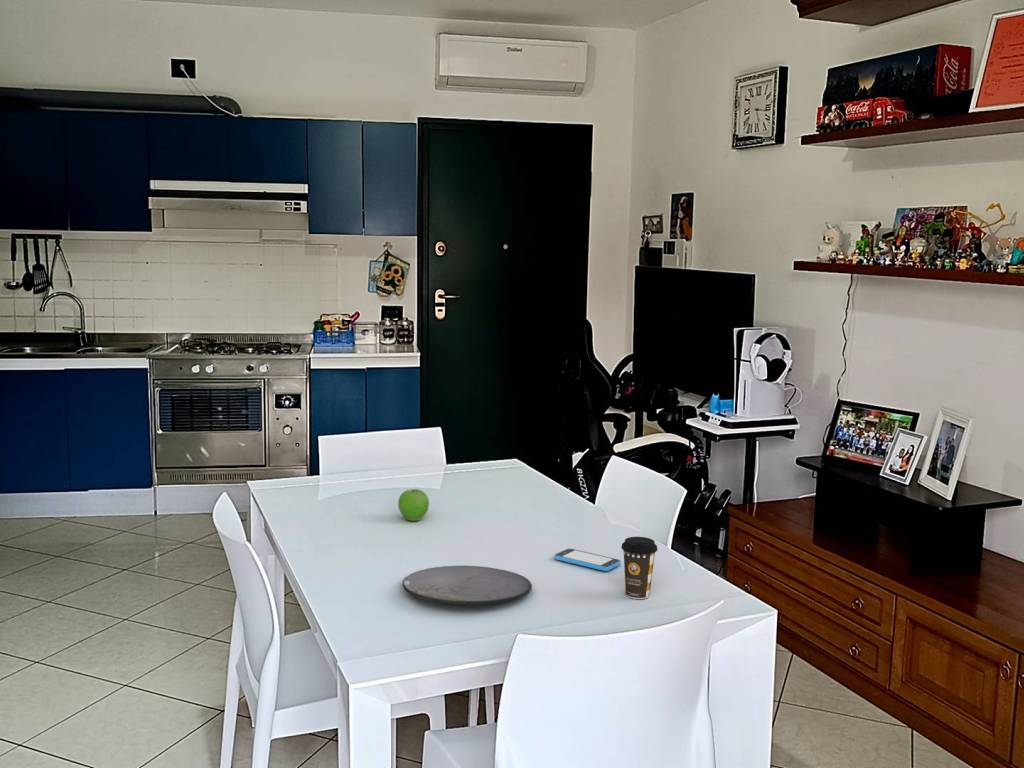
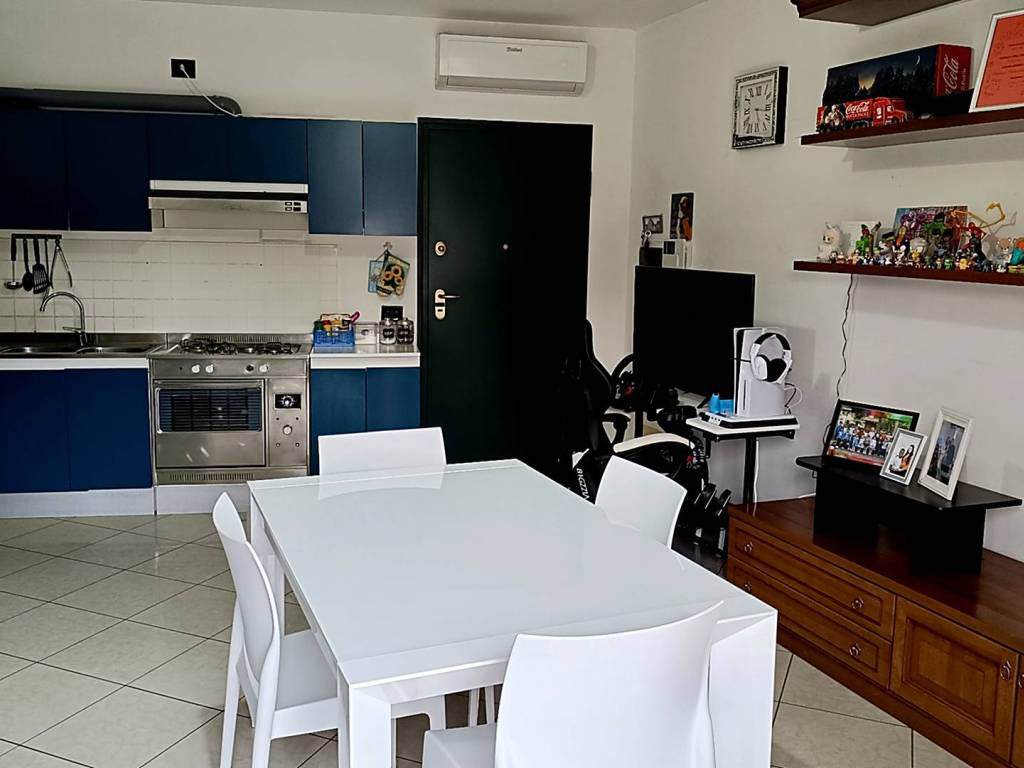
- smartphone [554,548,622,572]
- fruit [397,488,430,522]
- coffee cup [620,536,659,600]
- plate [402,565,533,606]
